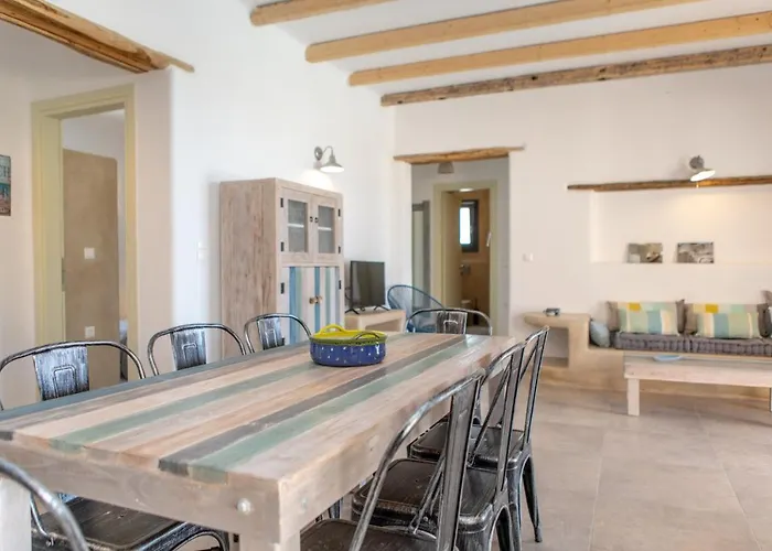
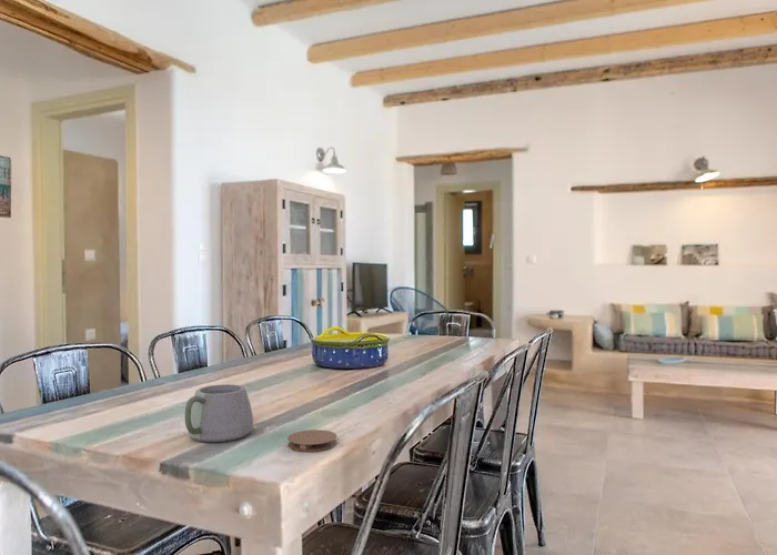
+ mug [164,383,254,443]
+ coaster [286,428,337,453]
